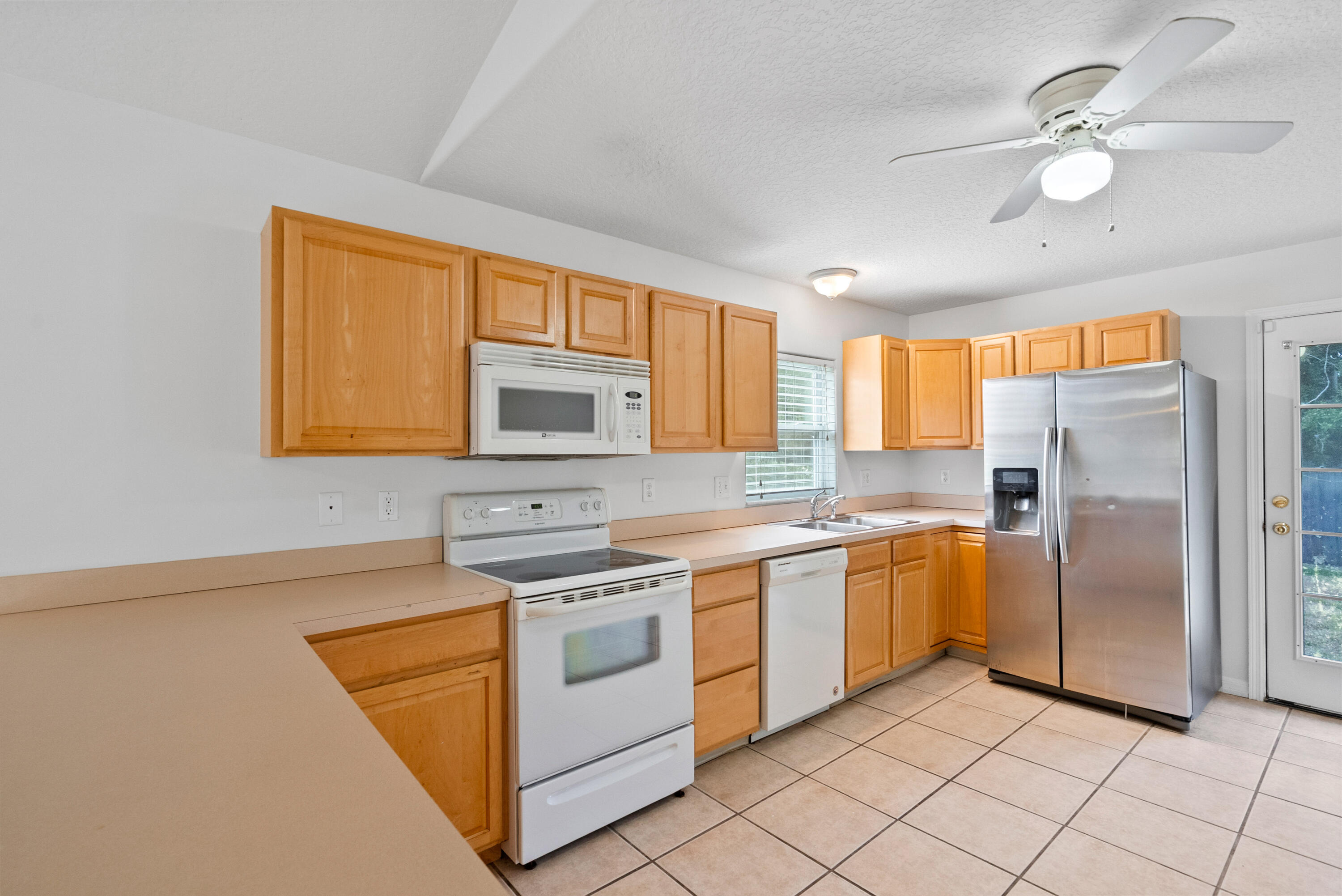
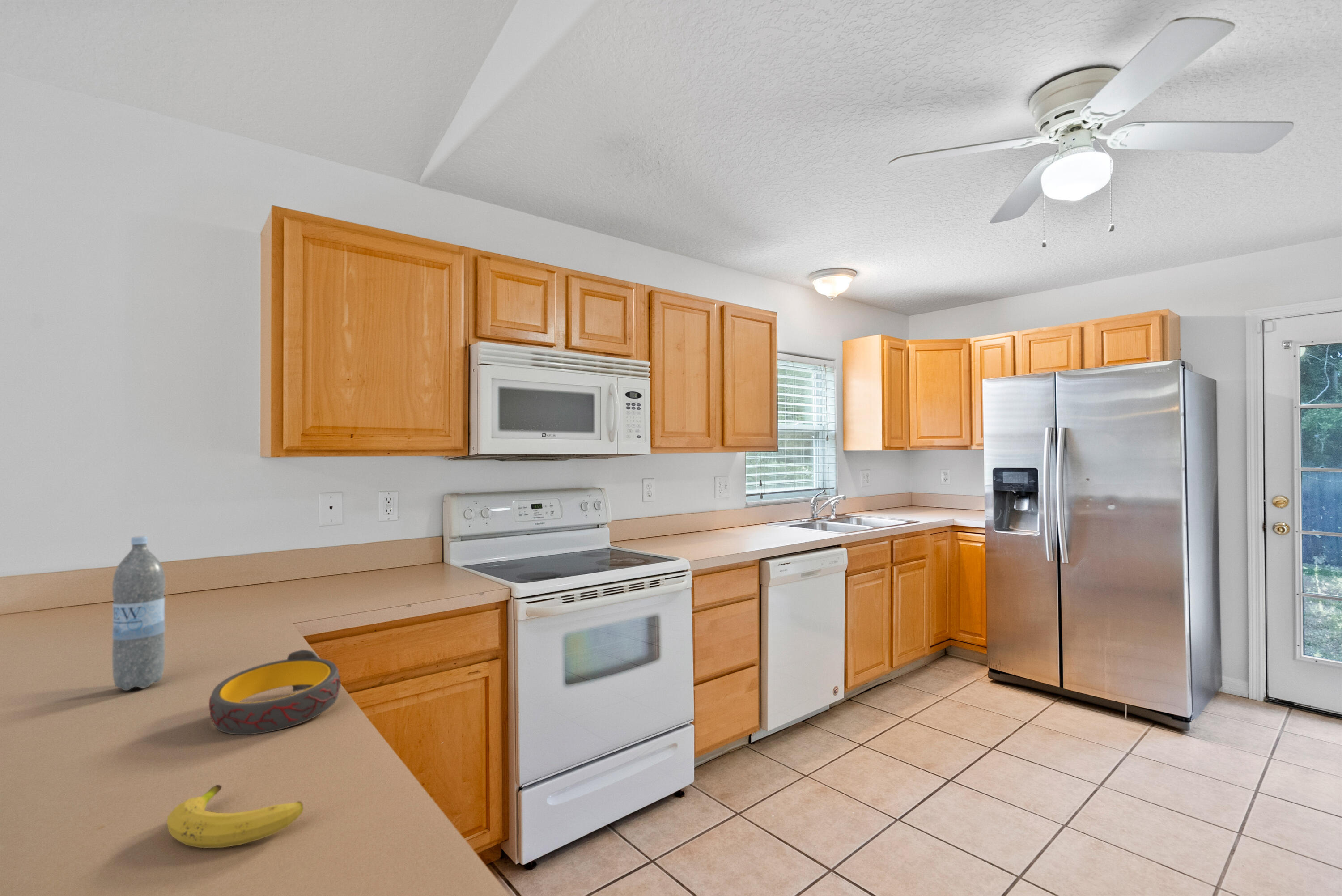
+ water bottle [111,535,166,691]
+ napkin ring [208,650,341,735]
+ fruit [166,784,304,849]
